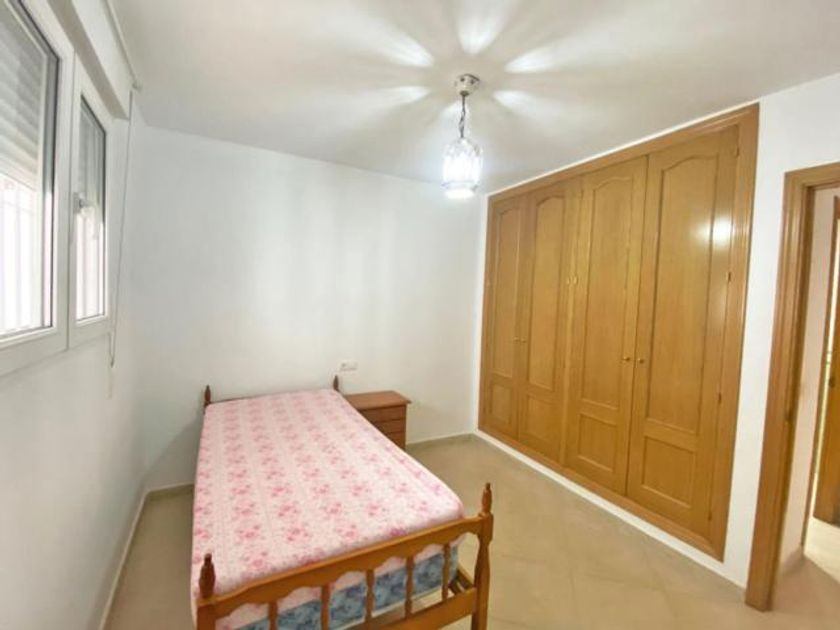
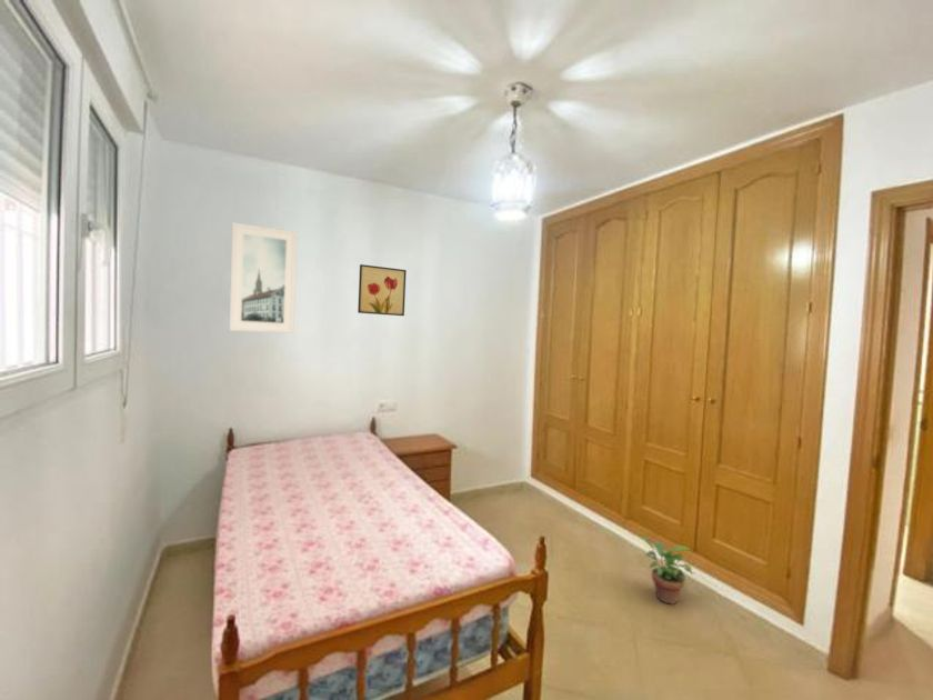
+ potted plant [642,536,695,606]
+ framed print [229,221,298,334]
+ wall art [357,263,408,317]
